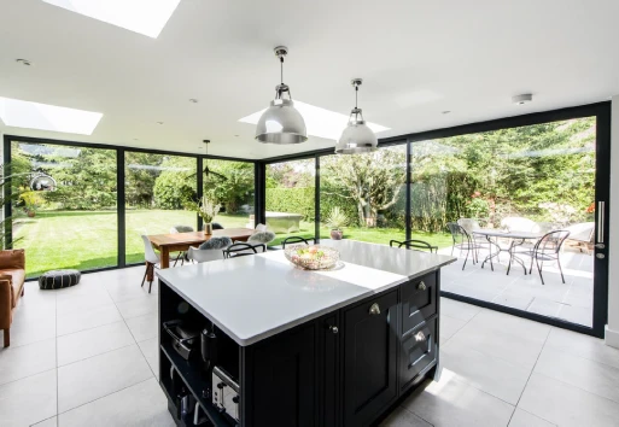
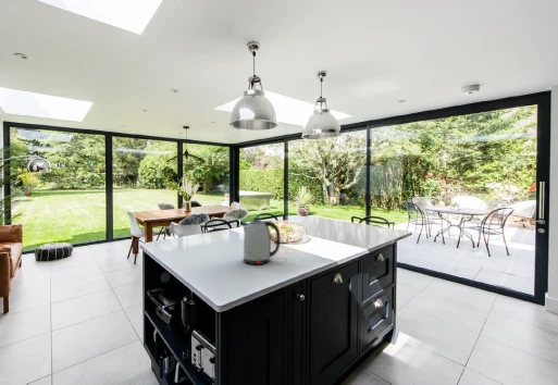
+ kettle [241,219,281,265]
